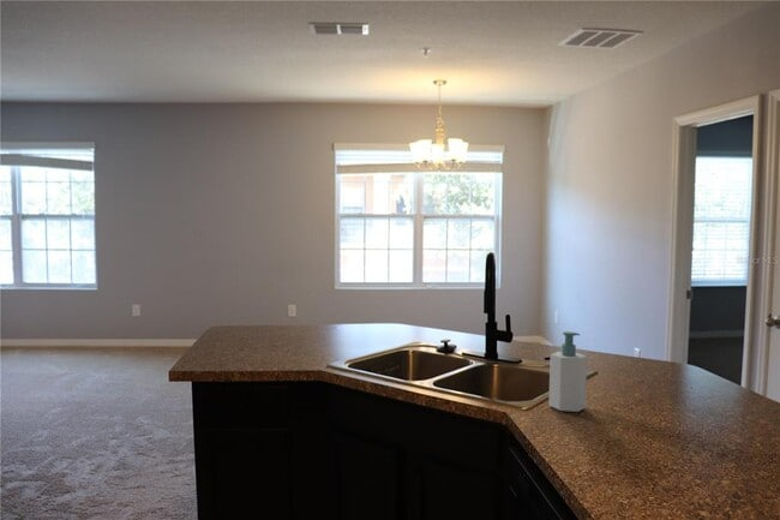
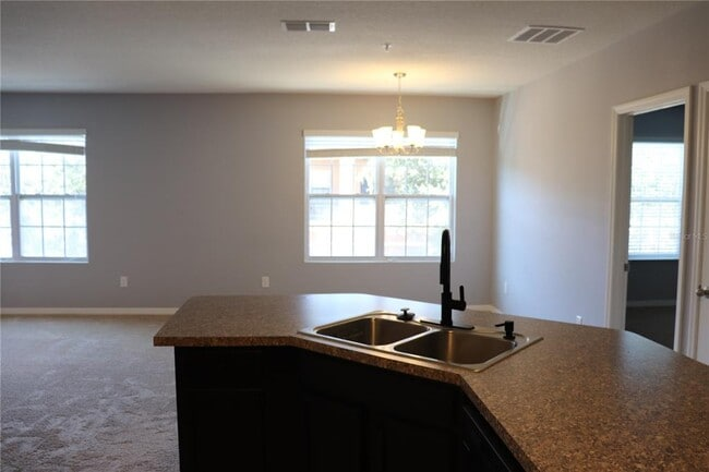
- soap bottle [548,330,588,413]
